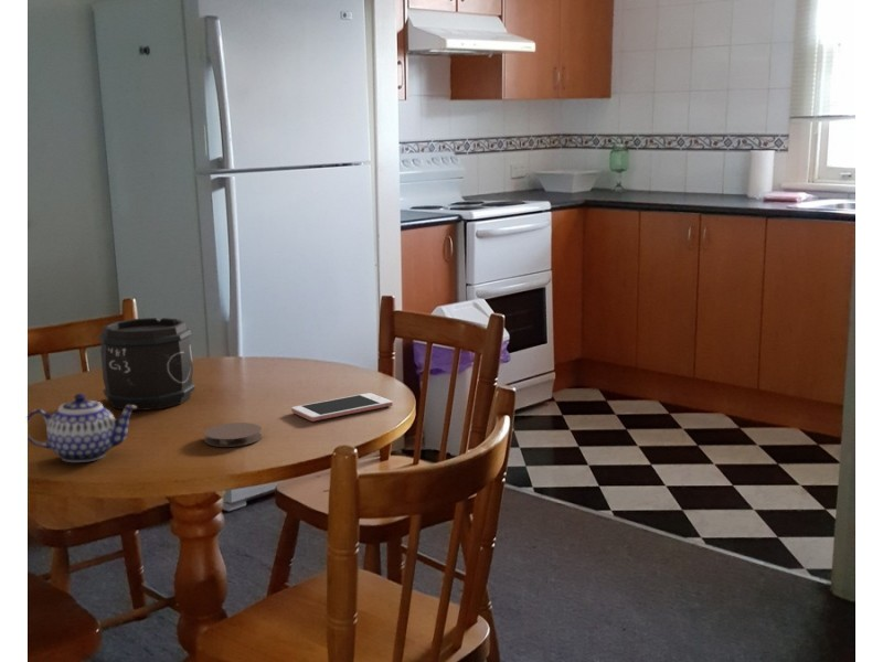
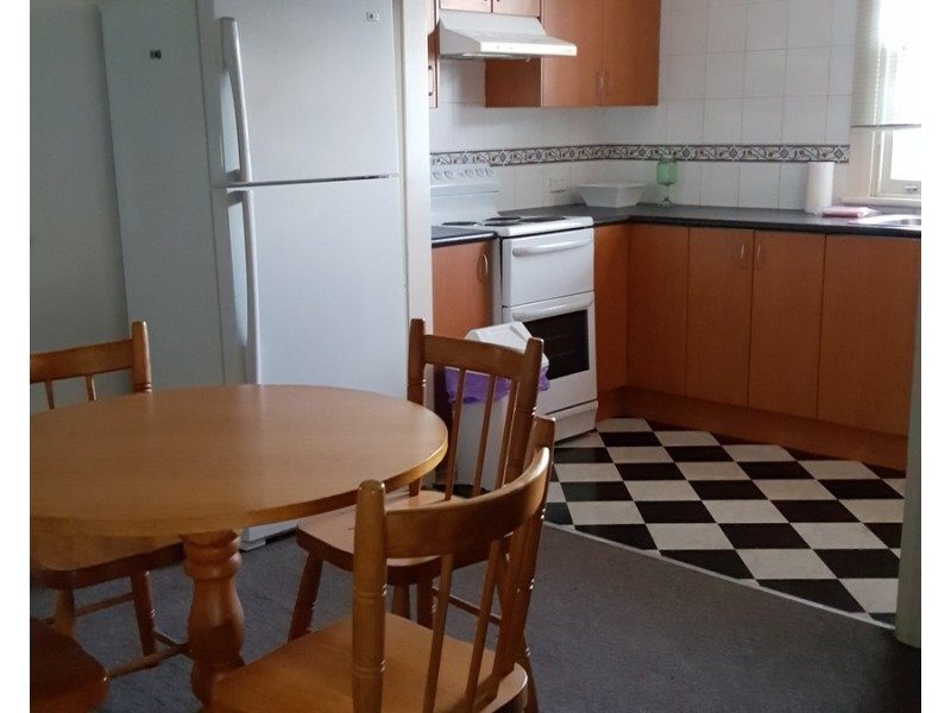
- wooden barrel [97,317,196,412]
- cell phone [290,392,394,423]
- coaster [203,421,263,448]
- teapot [26,393,137,463]
